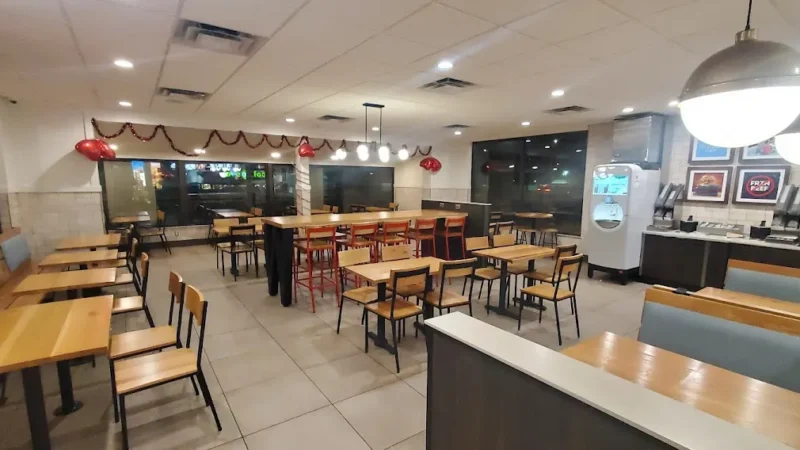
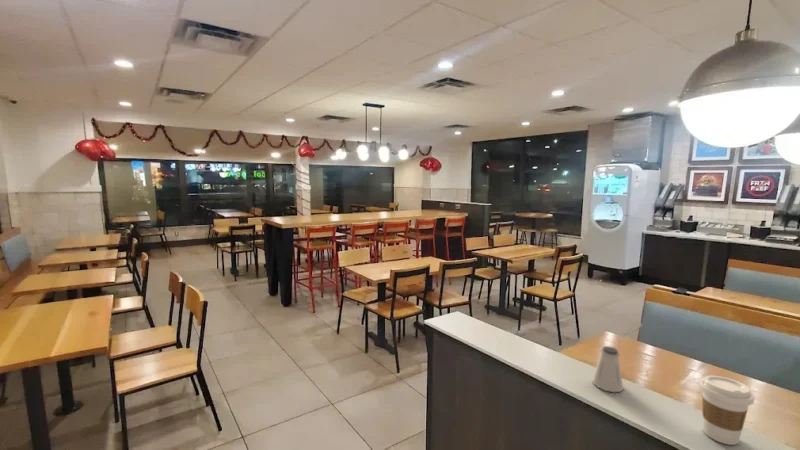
+ coffee cup [698,375,756,446]
+ saltshaker [592,345,624,393]
